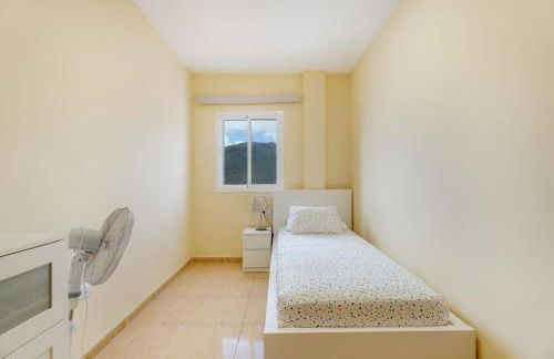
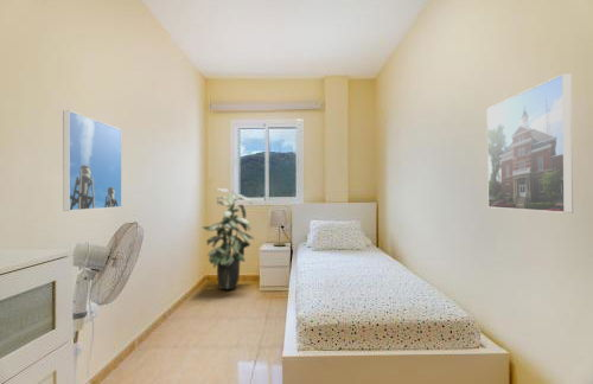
+ indoor plant [202,187,255,290]
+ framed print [486,72,574,215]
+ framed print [62,109,123,212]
